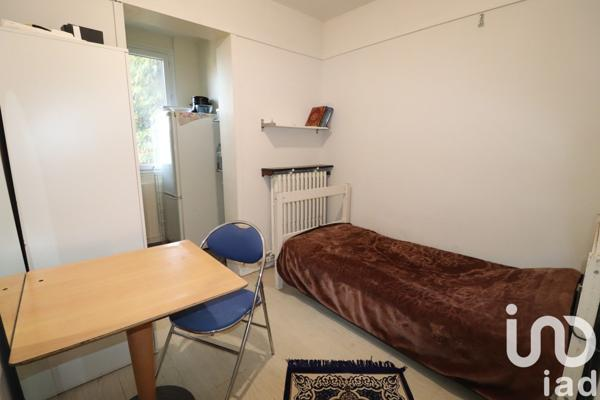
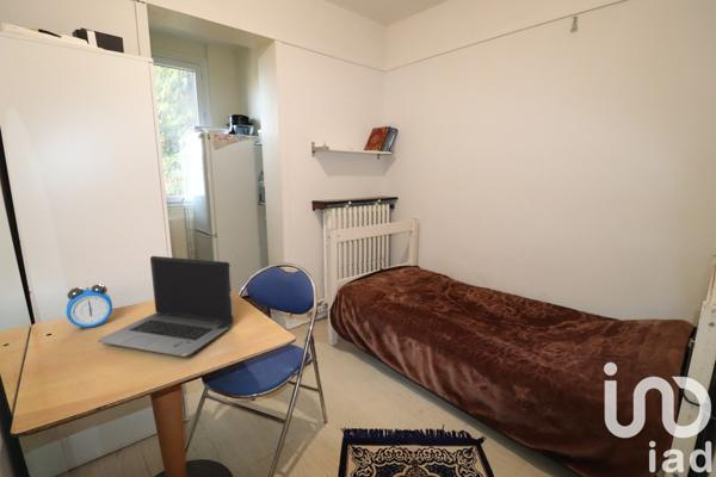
+ laptop computer [97,255,235,358]
+ alarm clock [66,283,113,330]
